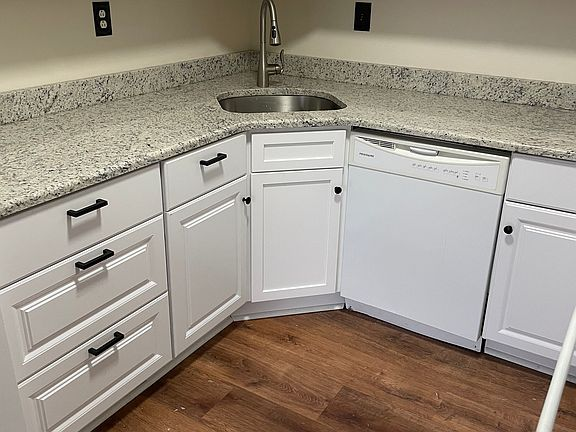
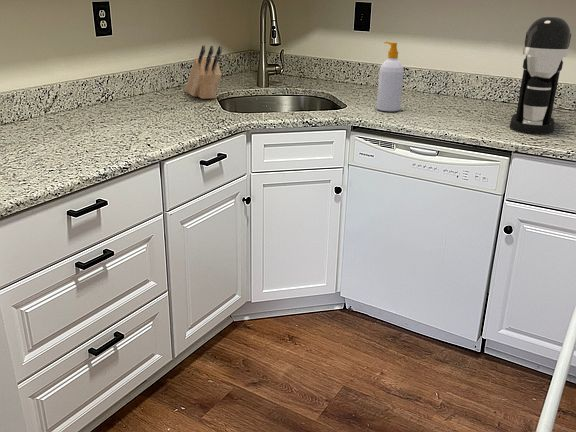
+ knife block [184,44,223,100]
+ soap bottle [376,41,405,112]
+ coffee maker [509,15,572,134]
